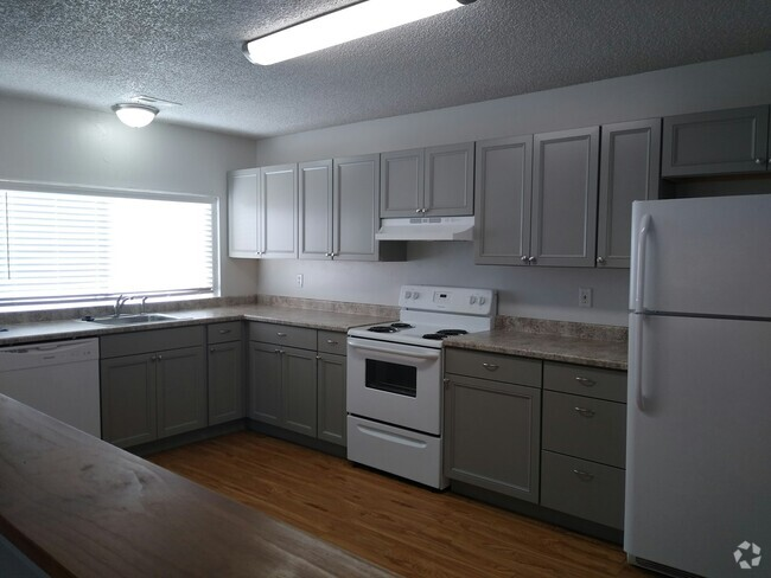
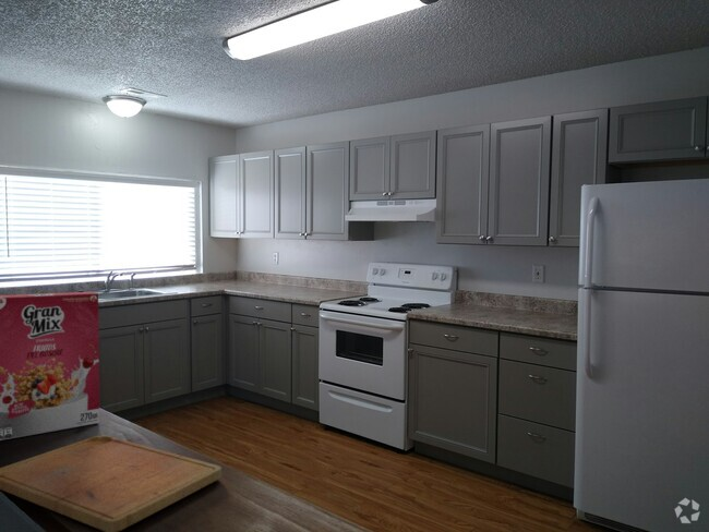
+ cereal box [0,291,100,442]
+ cutting board [0,434,223,532]
